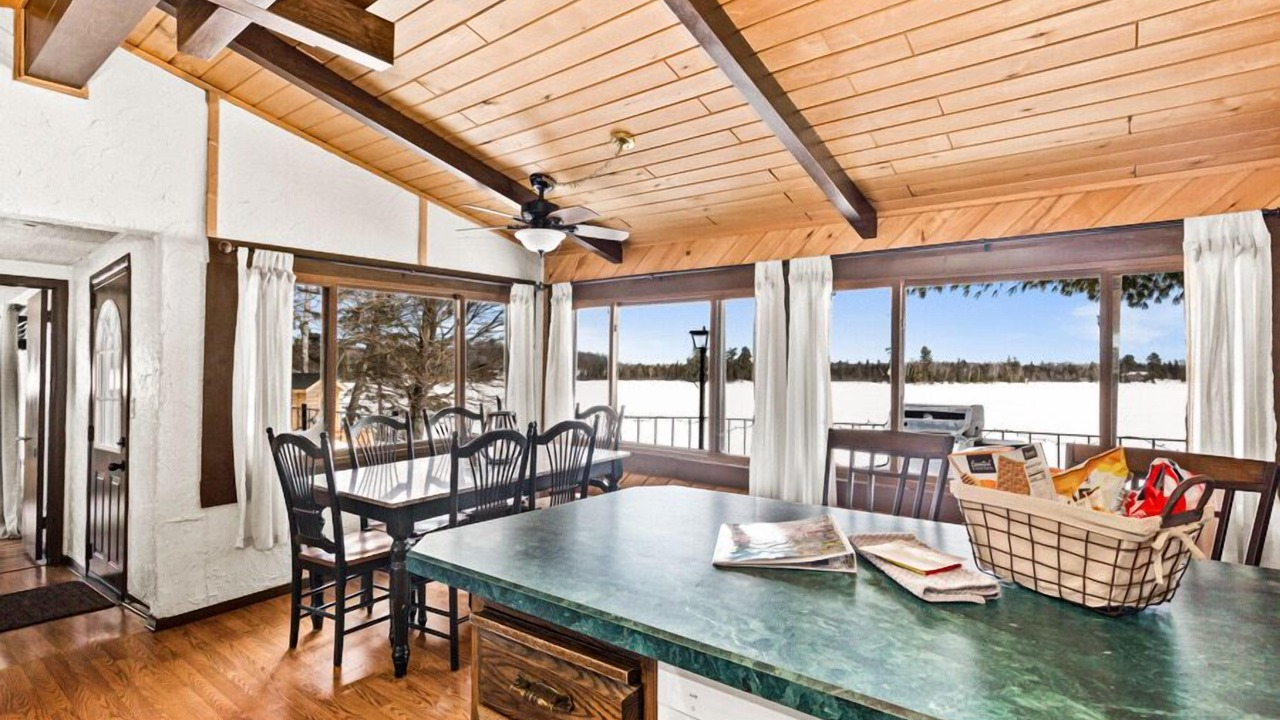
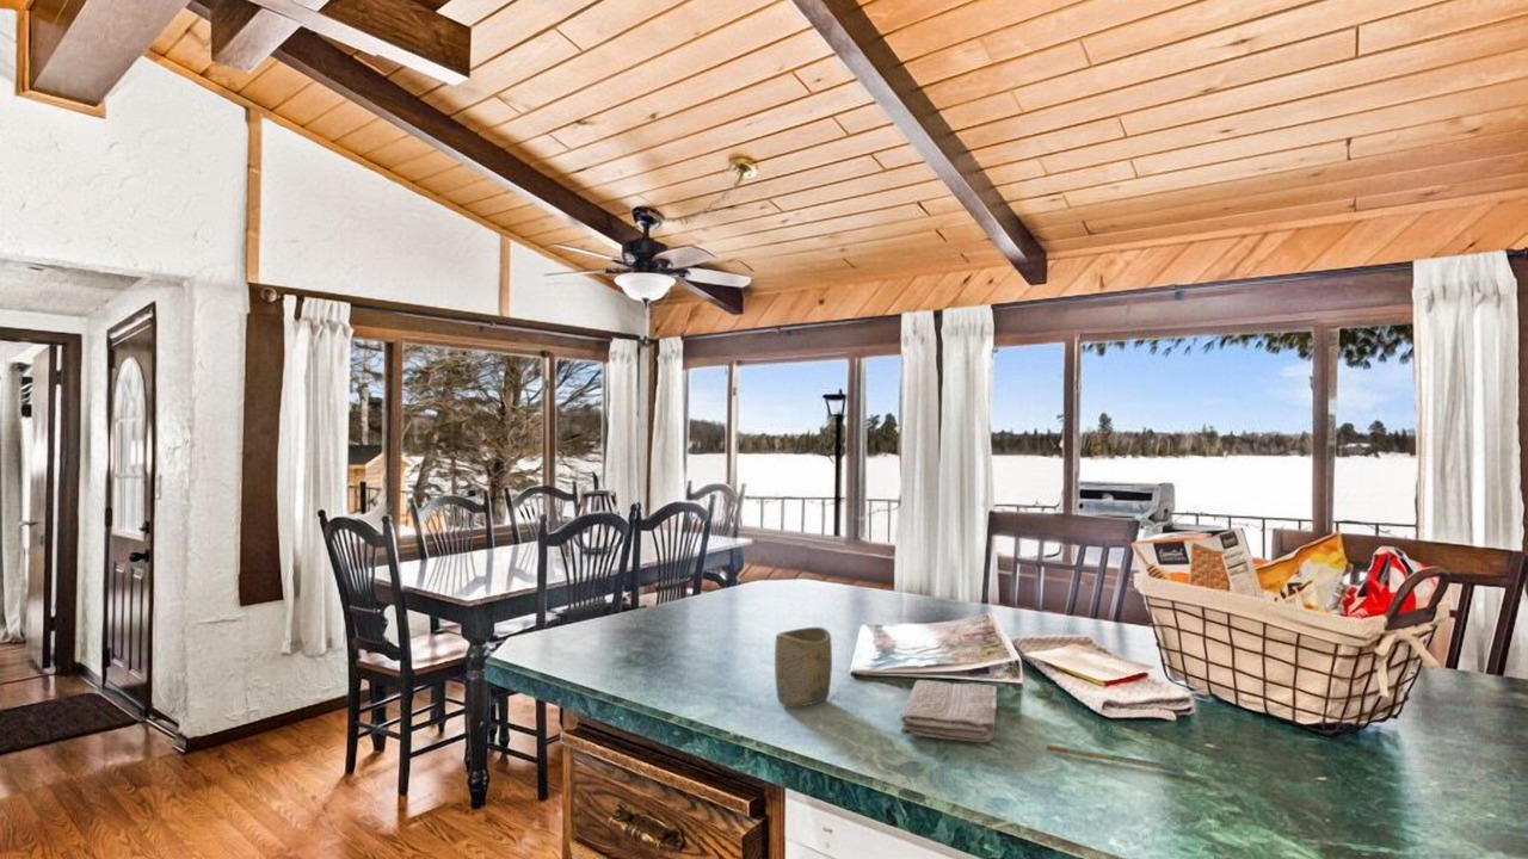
+ washcloth [899,679,998,743]
+ pen [1045,743,1185,774]
+ cup [774,626,833,709]
